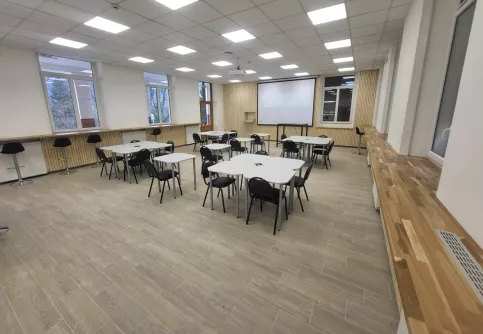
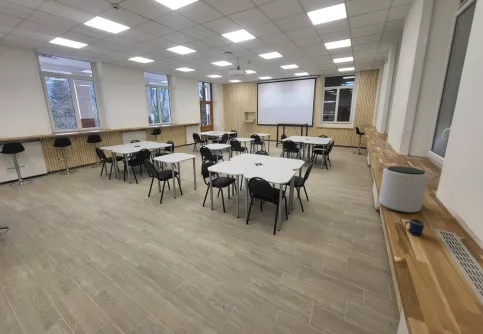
+ plant pot [378,165,429,214]
+ mug [403,218,426,237]
